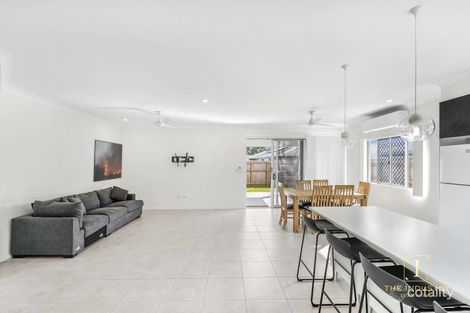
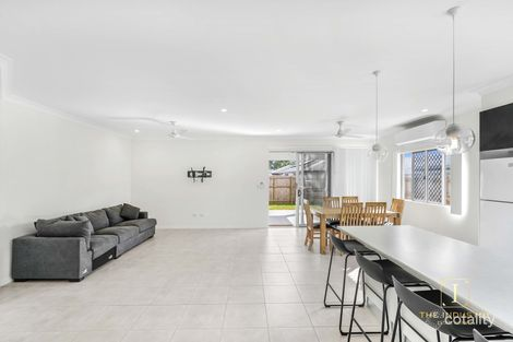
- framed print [92,139,123,183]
